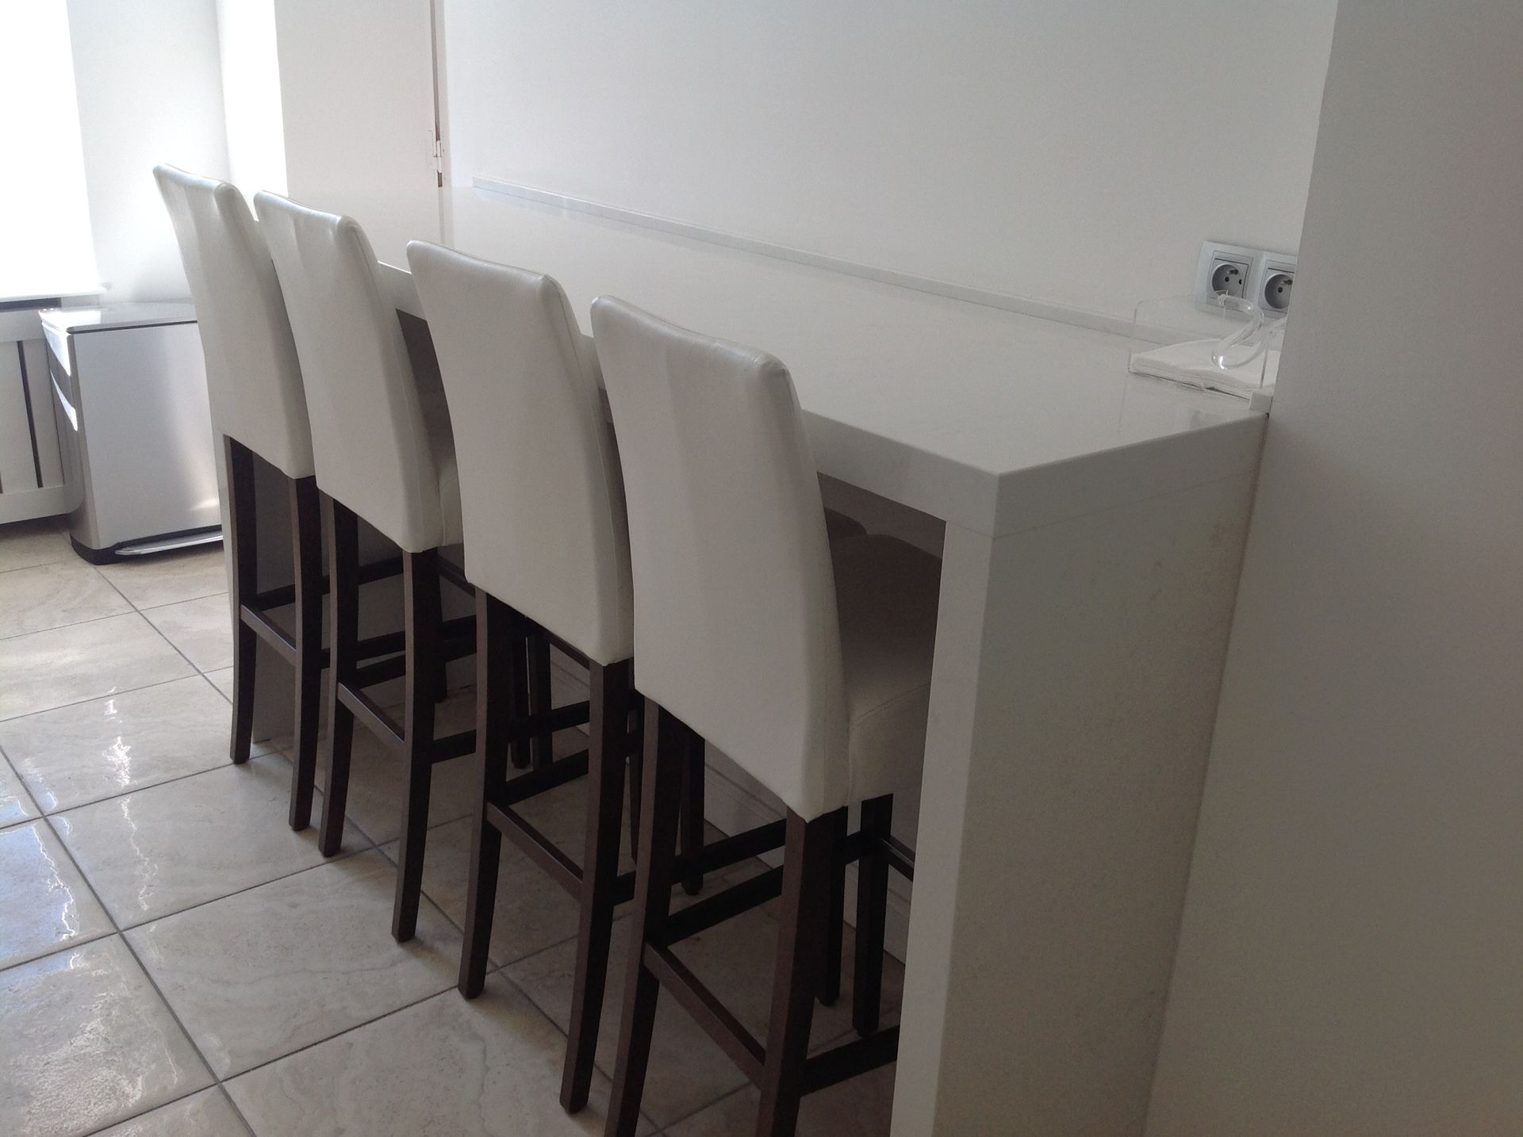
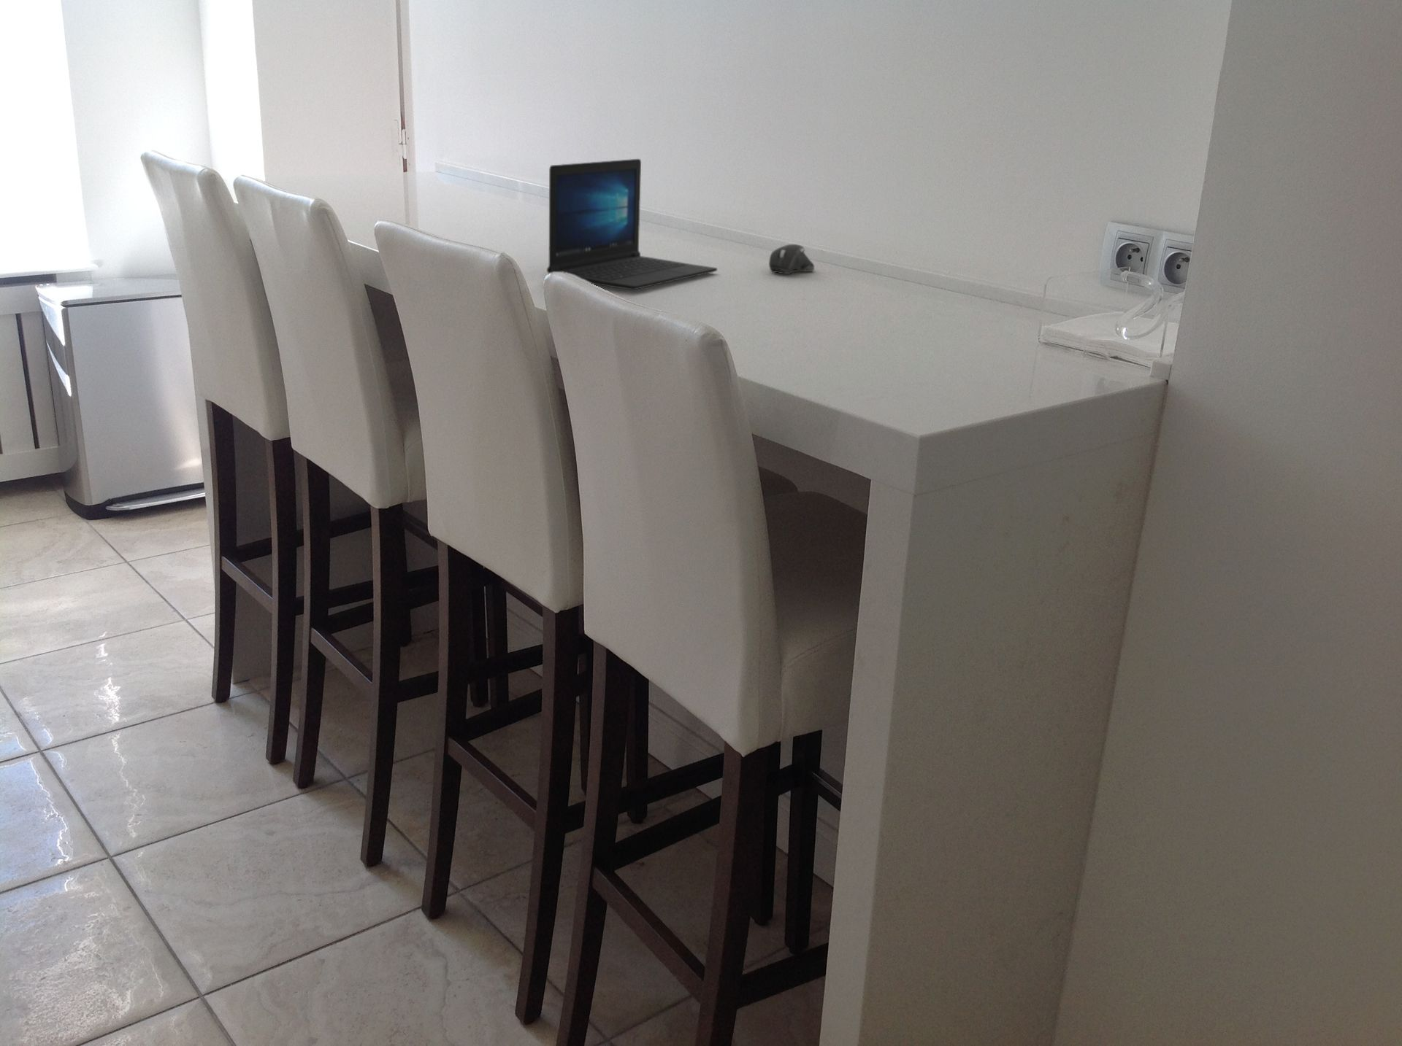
+ computer mouse [769,244,815,275]
+ laptop [547,158,718,291]
